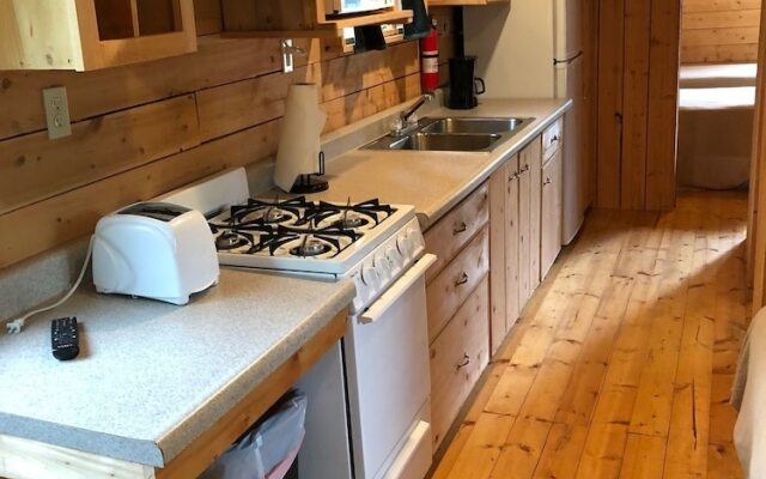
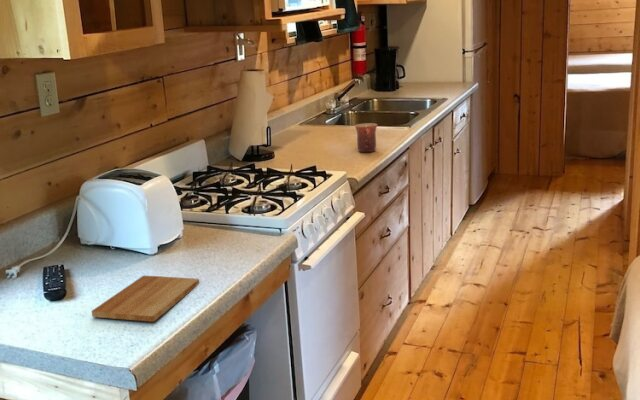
+ mug [354,122,378,153]
+ cutting board [91,275,200,323]
